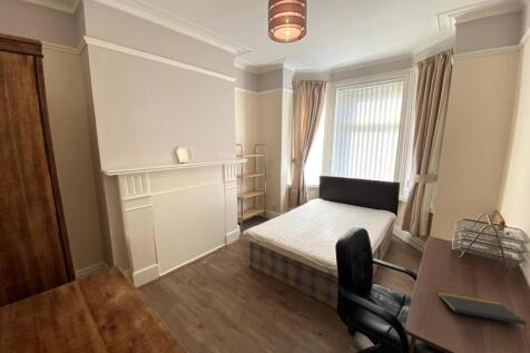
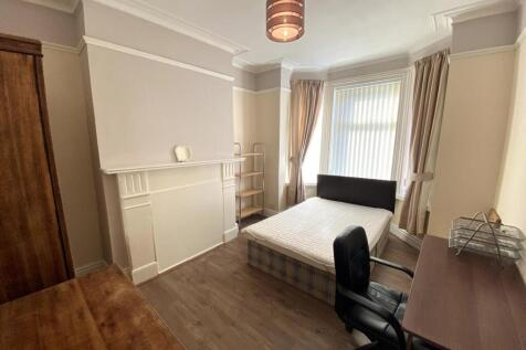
- notepad [436,291,528,334]
